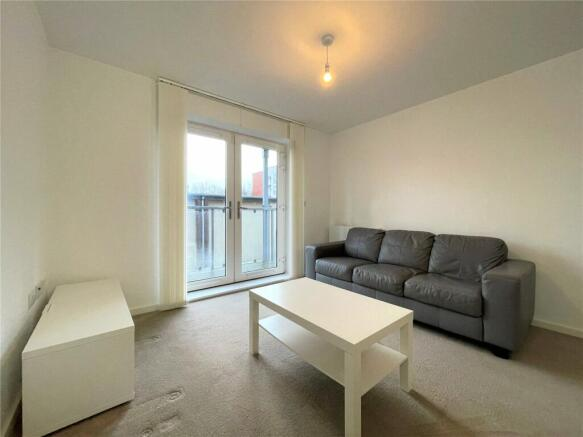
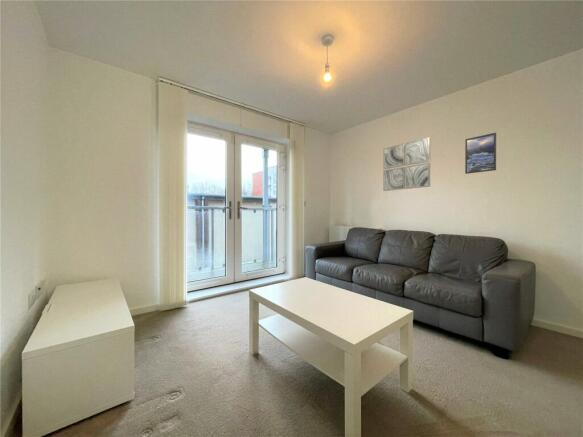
+ wall art [382,136,431,192]
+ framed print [464,132,497,175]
